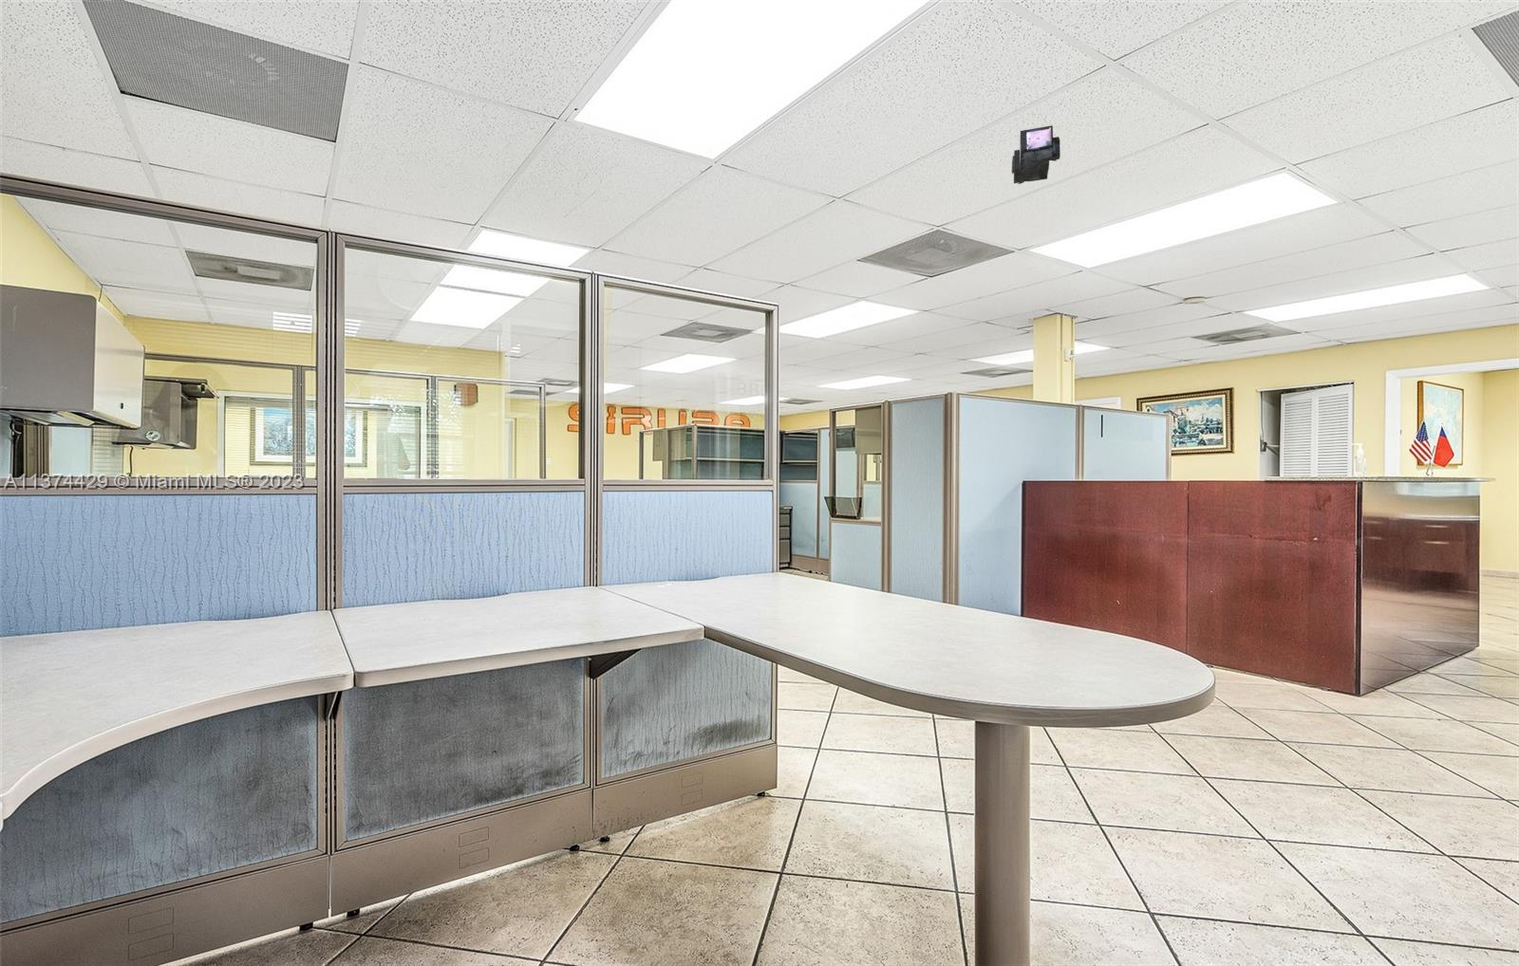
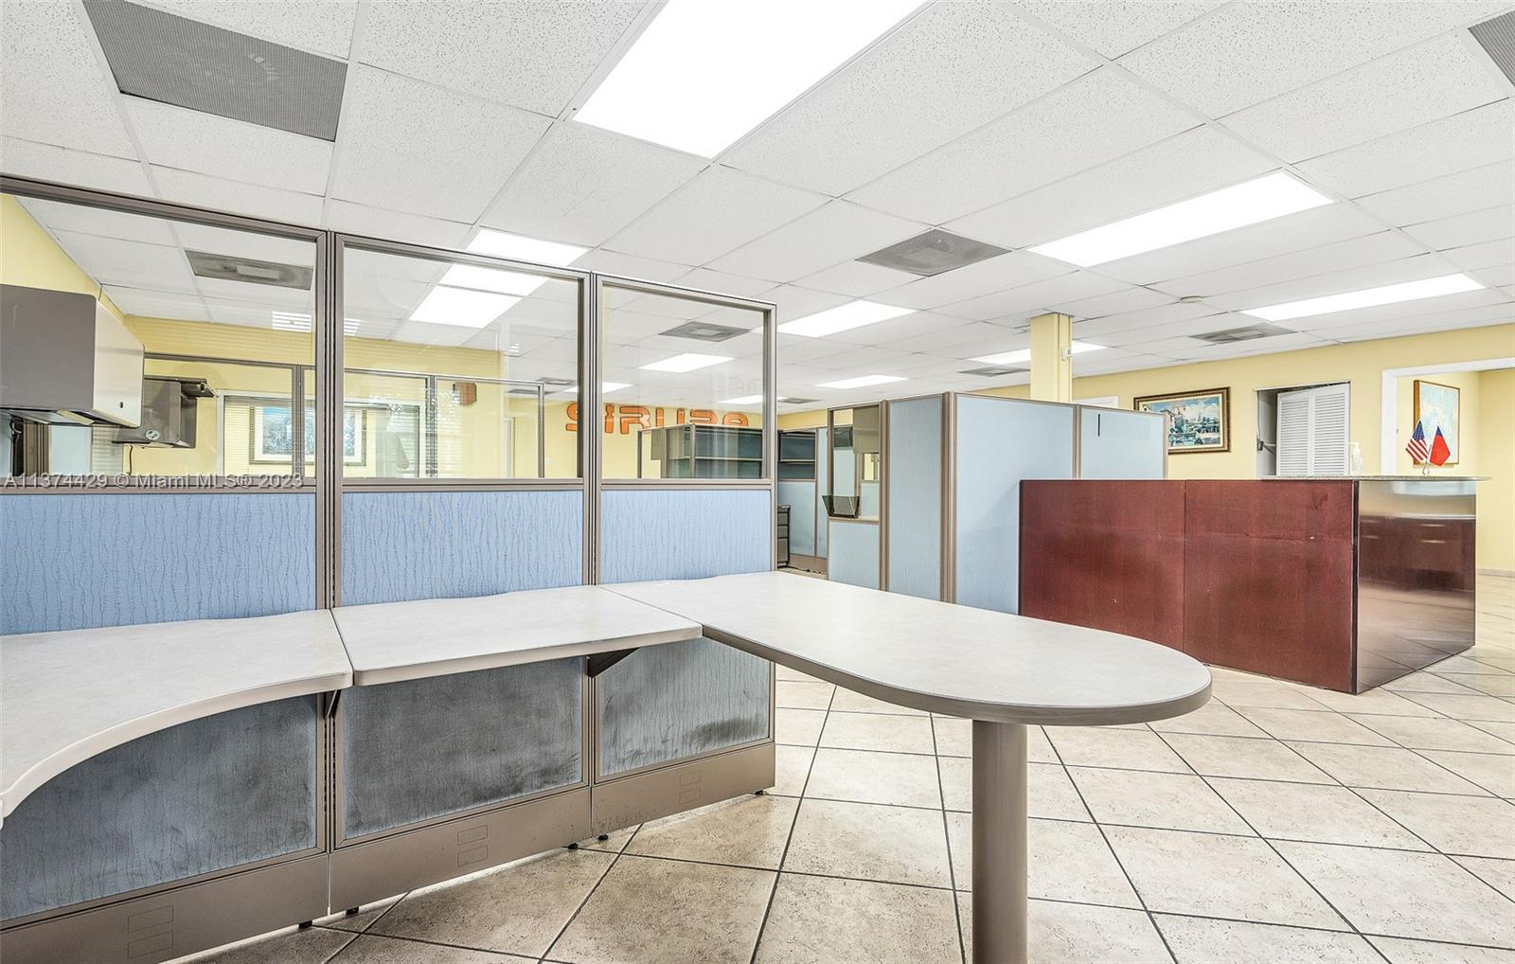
- security camera [1010,124,1062,185]
